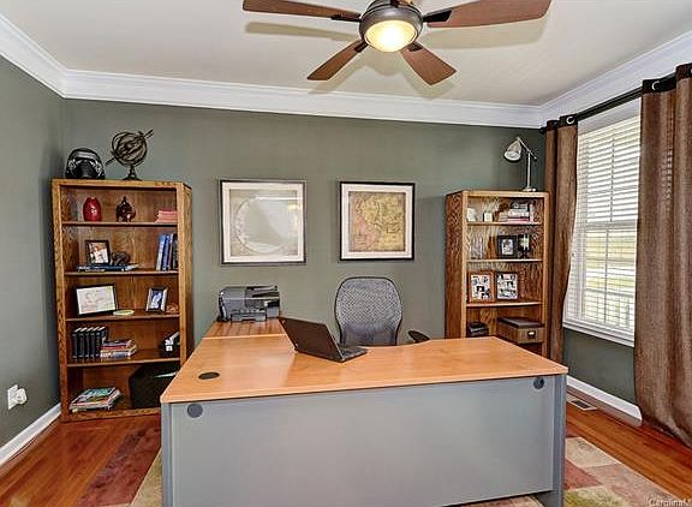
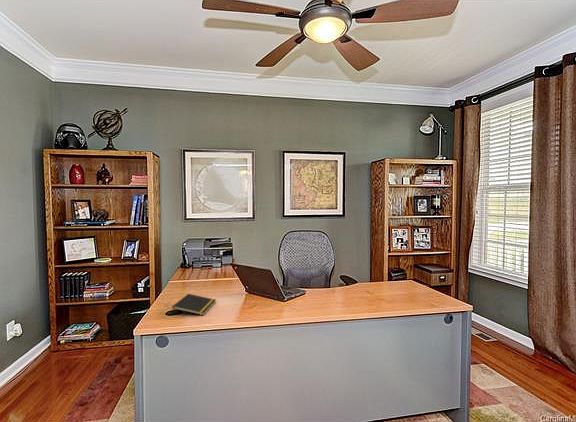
+ notepad [171,293,217,316]
